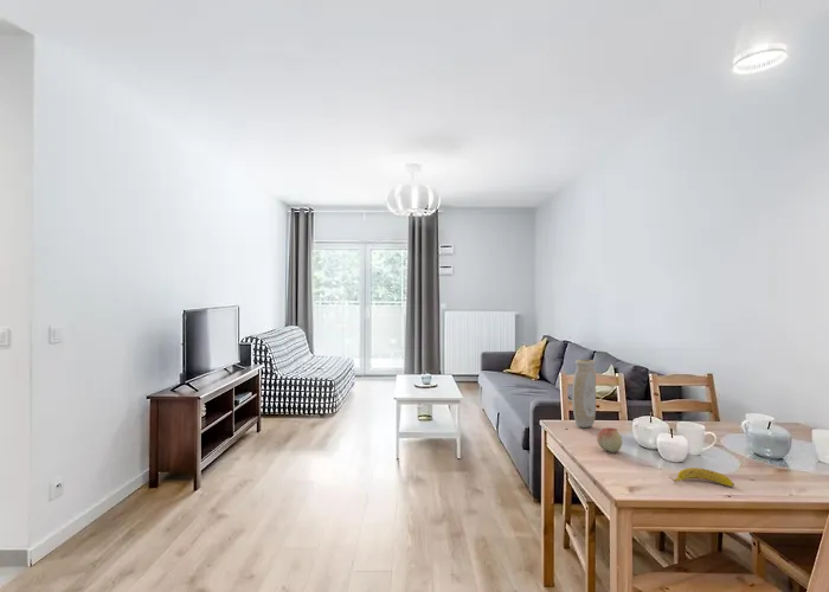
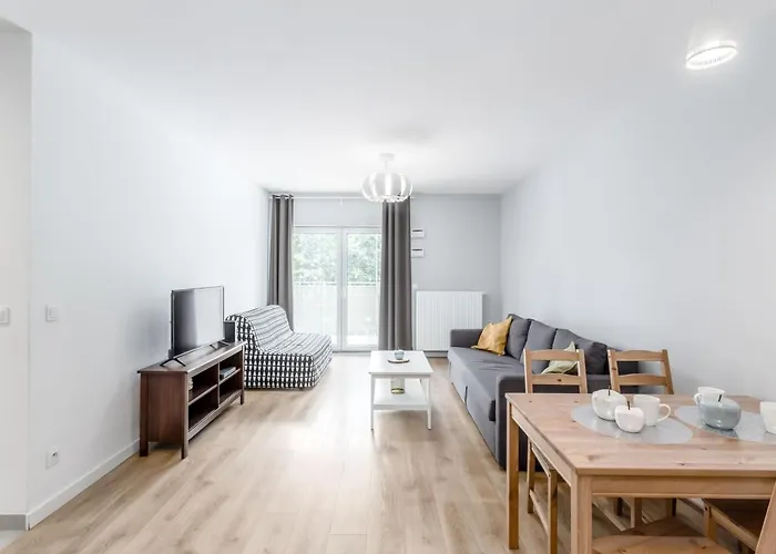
- vase [571,359,597,429]
- fruit [596,426,623,453]
- banana [668,466,735,488]
